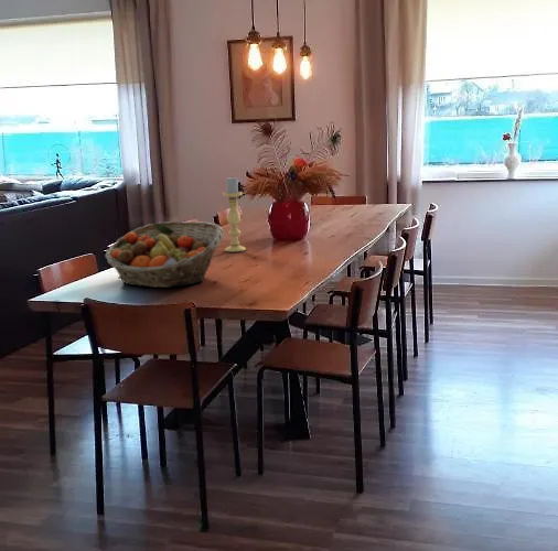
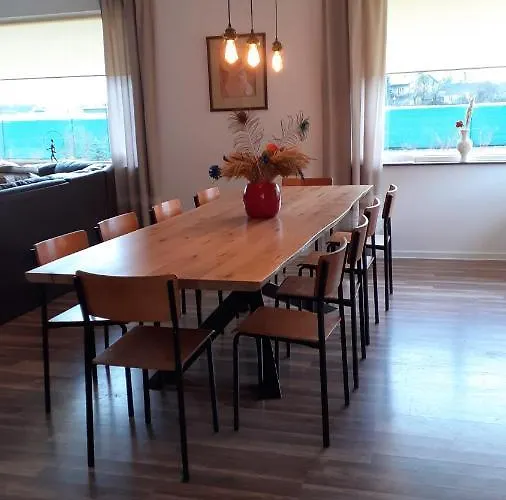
- fruit basket [104,220,225,289]
- candle holder [222,175,246,253]
